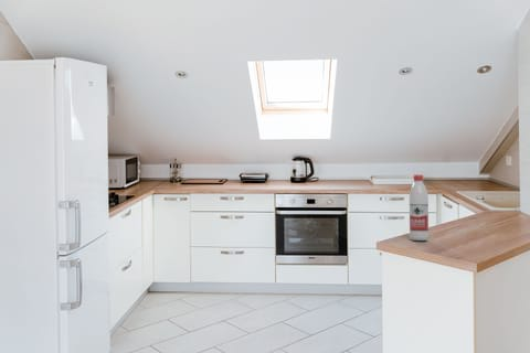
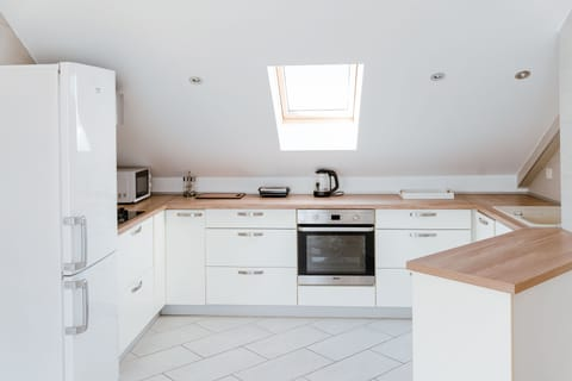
- water bottle [409,174,430,242]
